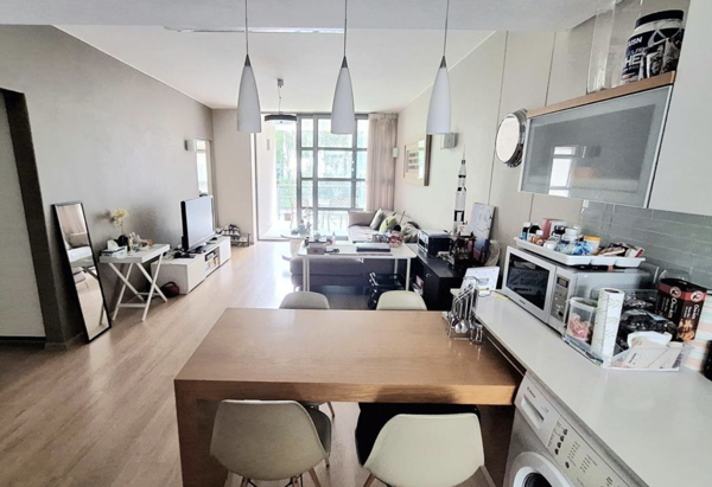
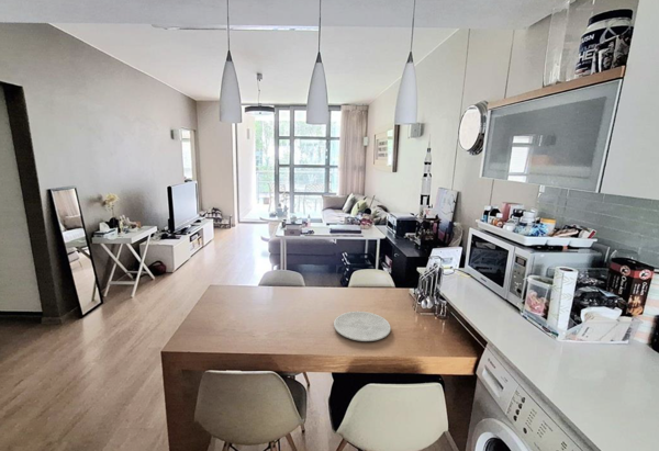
+ plate [333,311,392,342]
